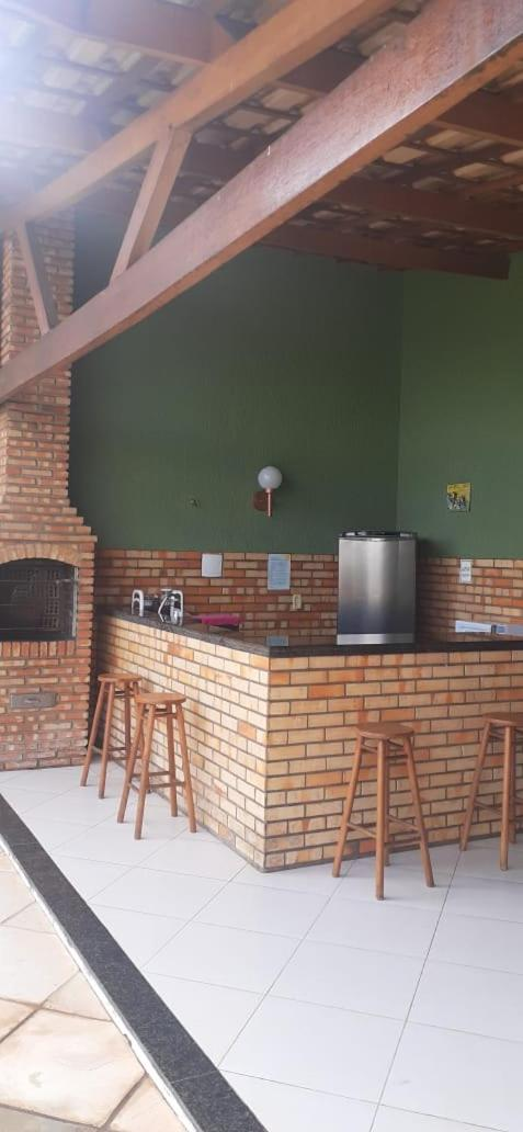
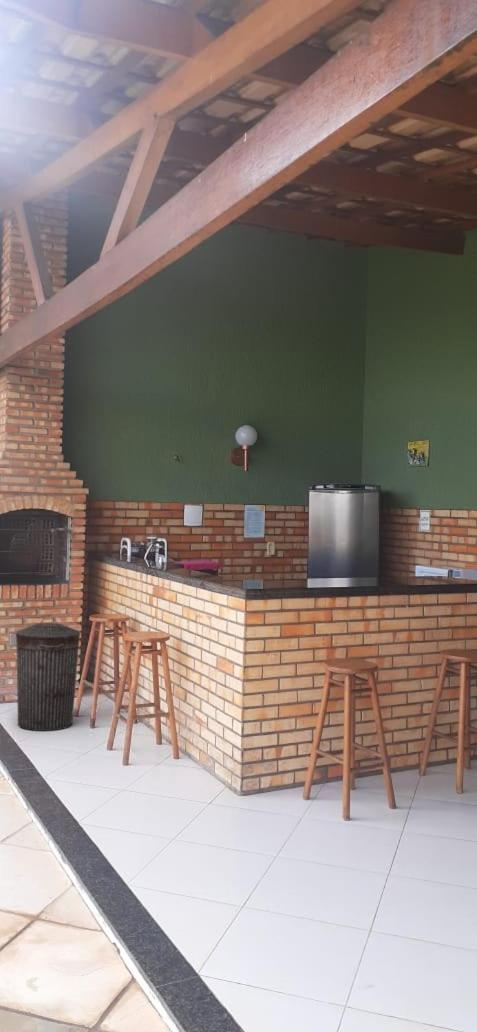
+ trash can [15,617,81,732]
